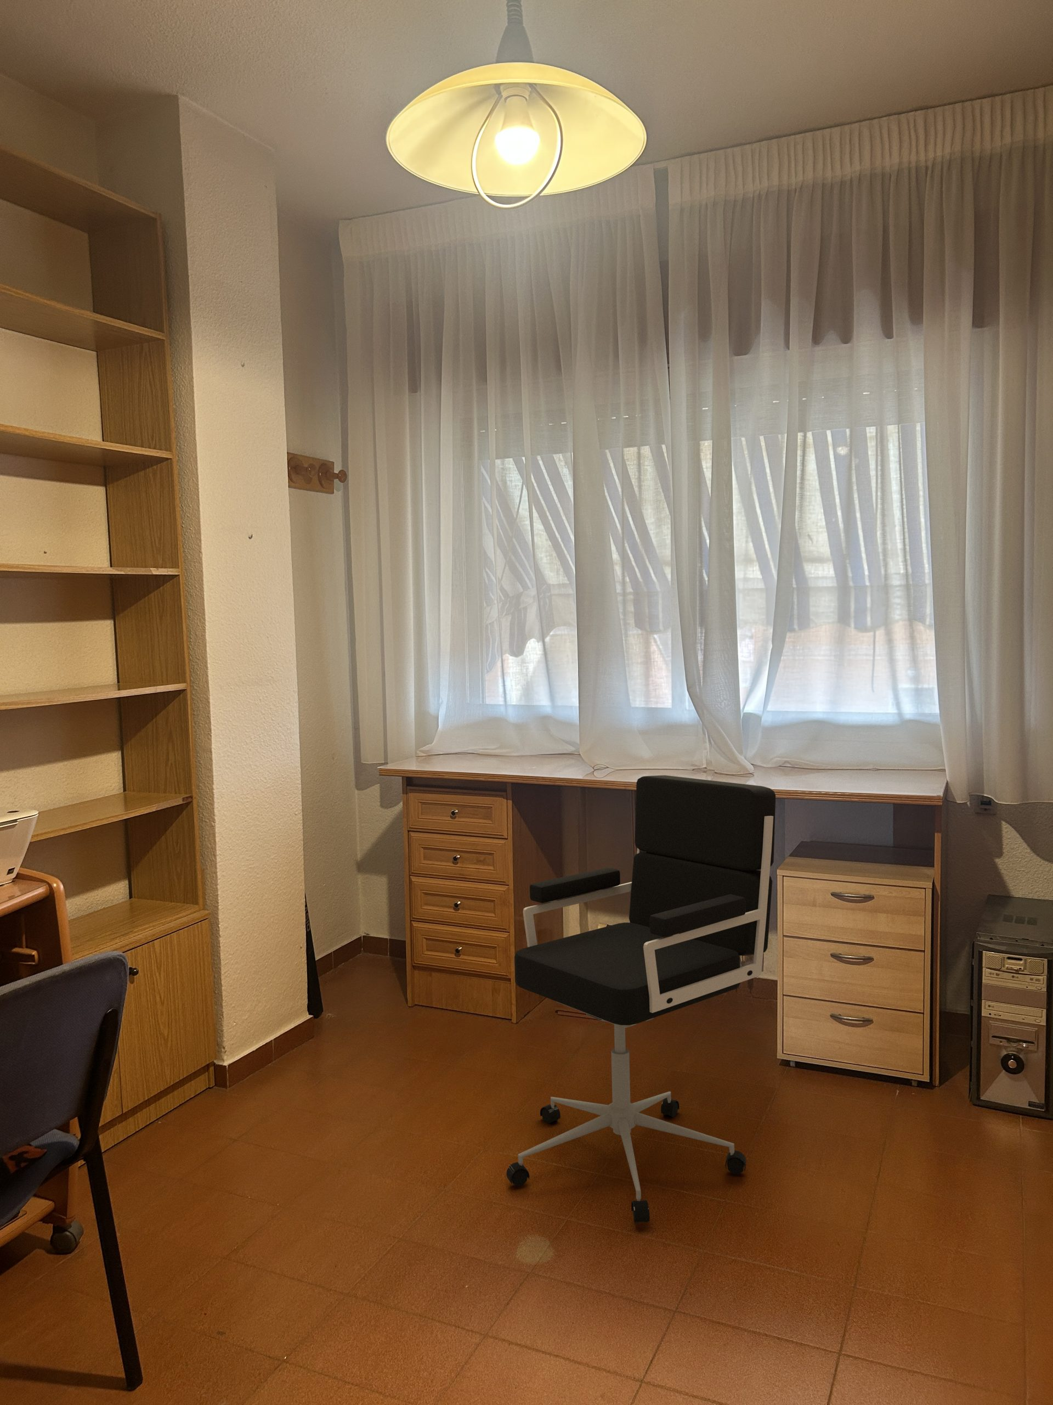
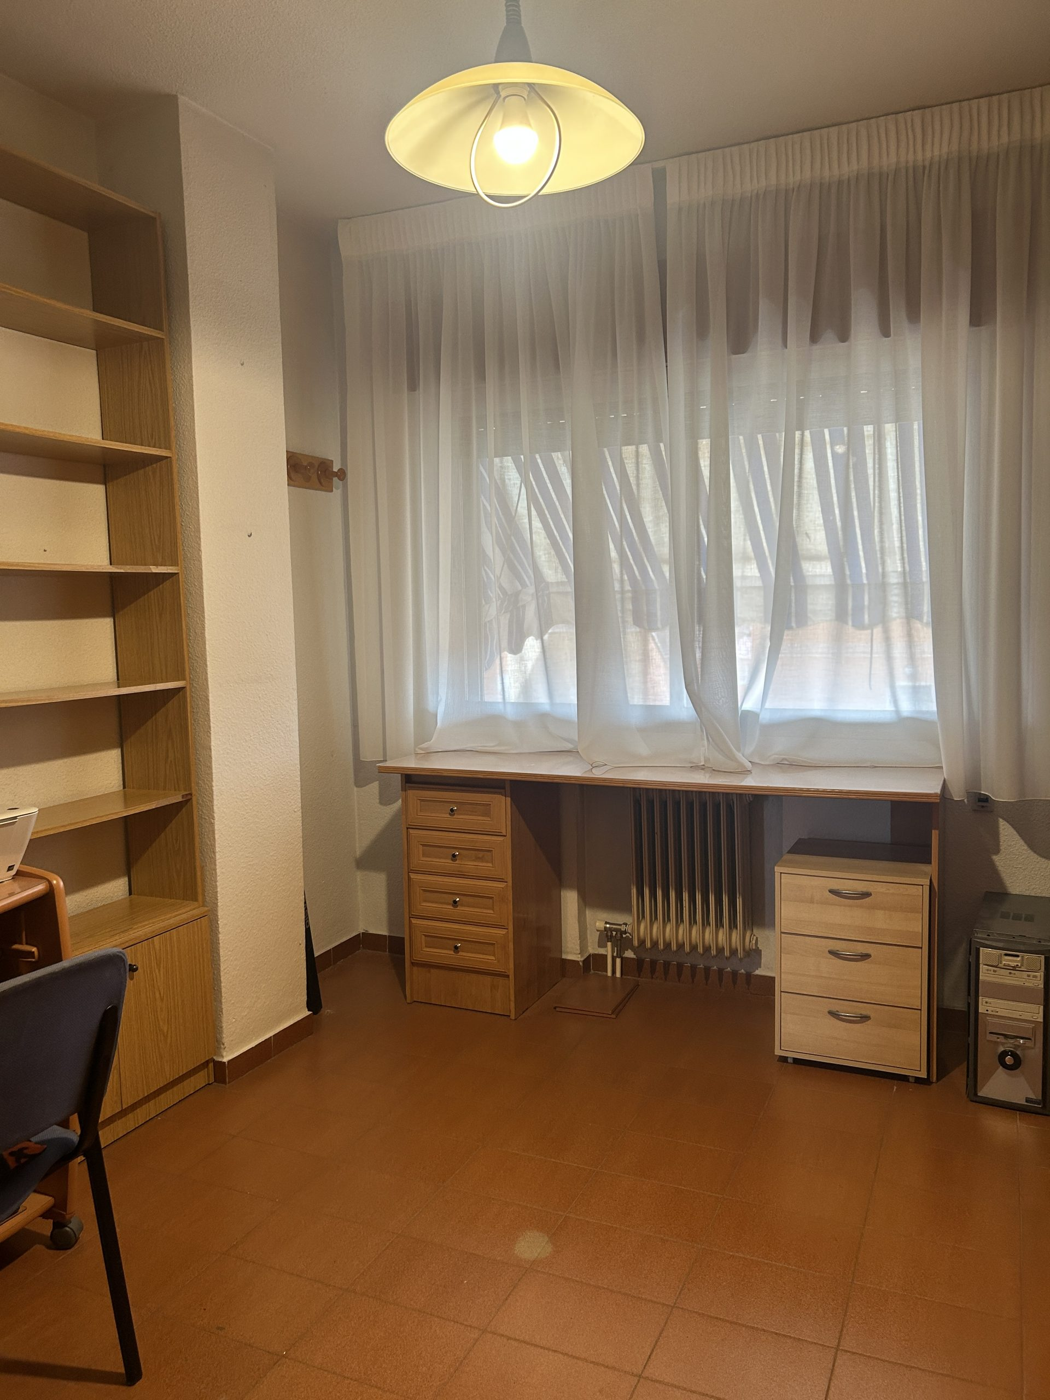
- office chair [505,774,776,1224]
